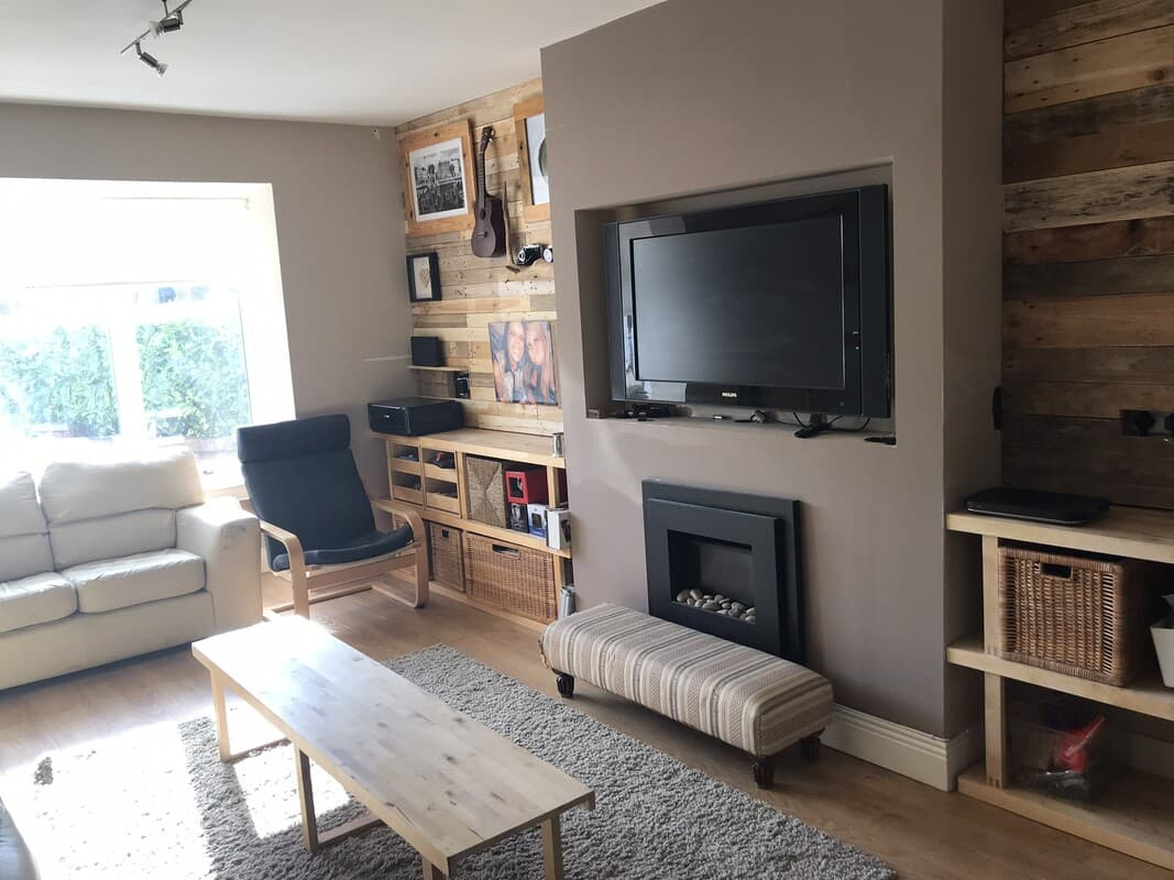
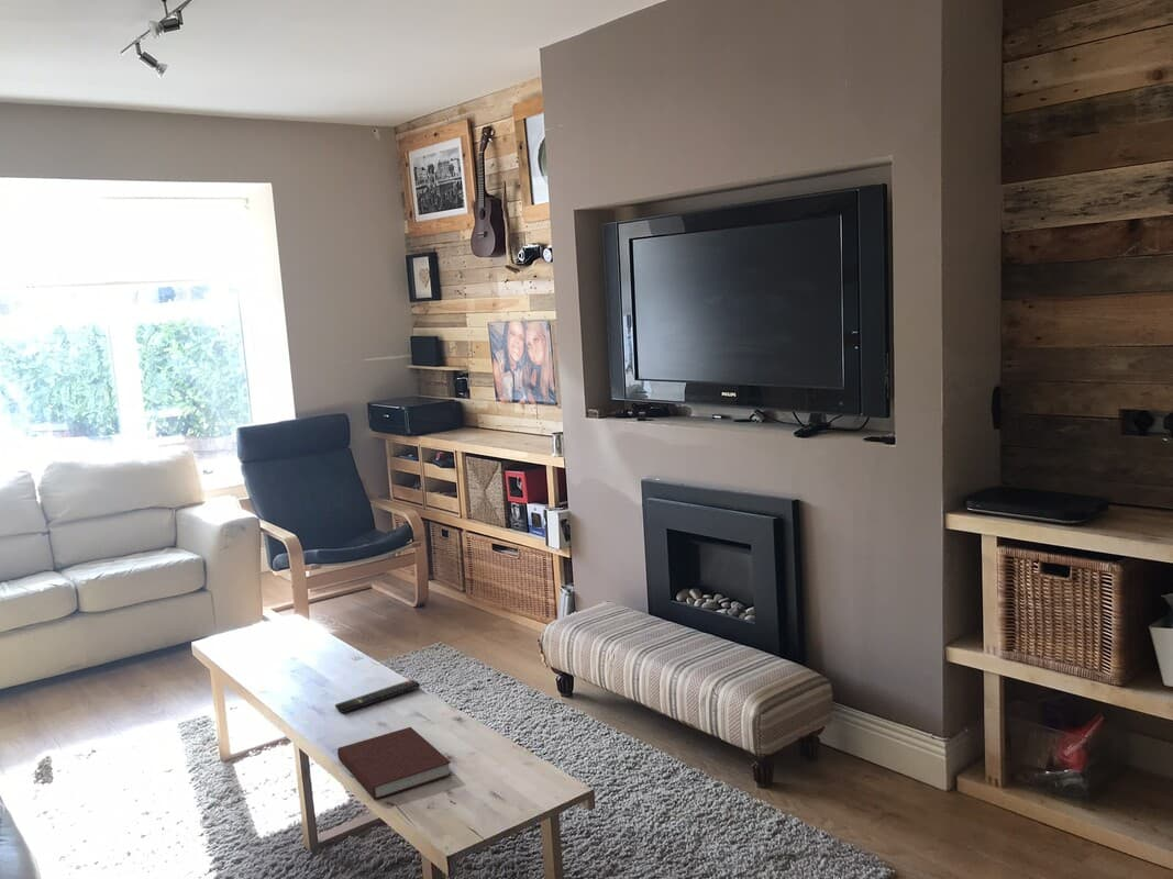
+ remote control [334,679,421,714]
+ notebook [336,726,453,801]
